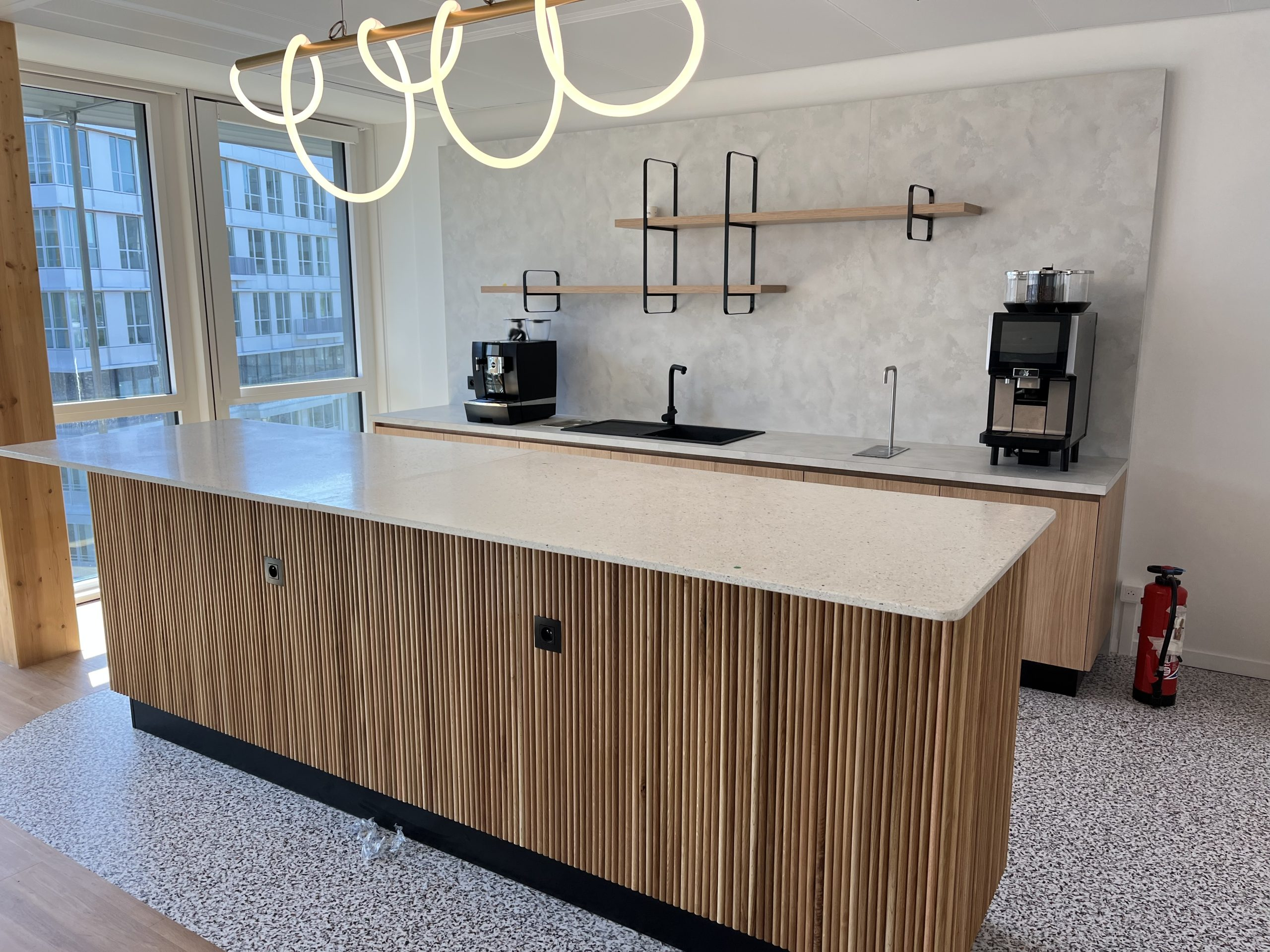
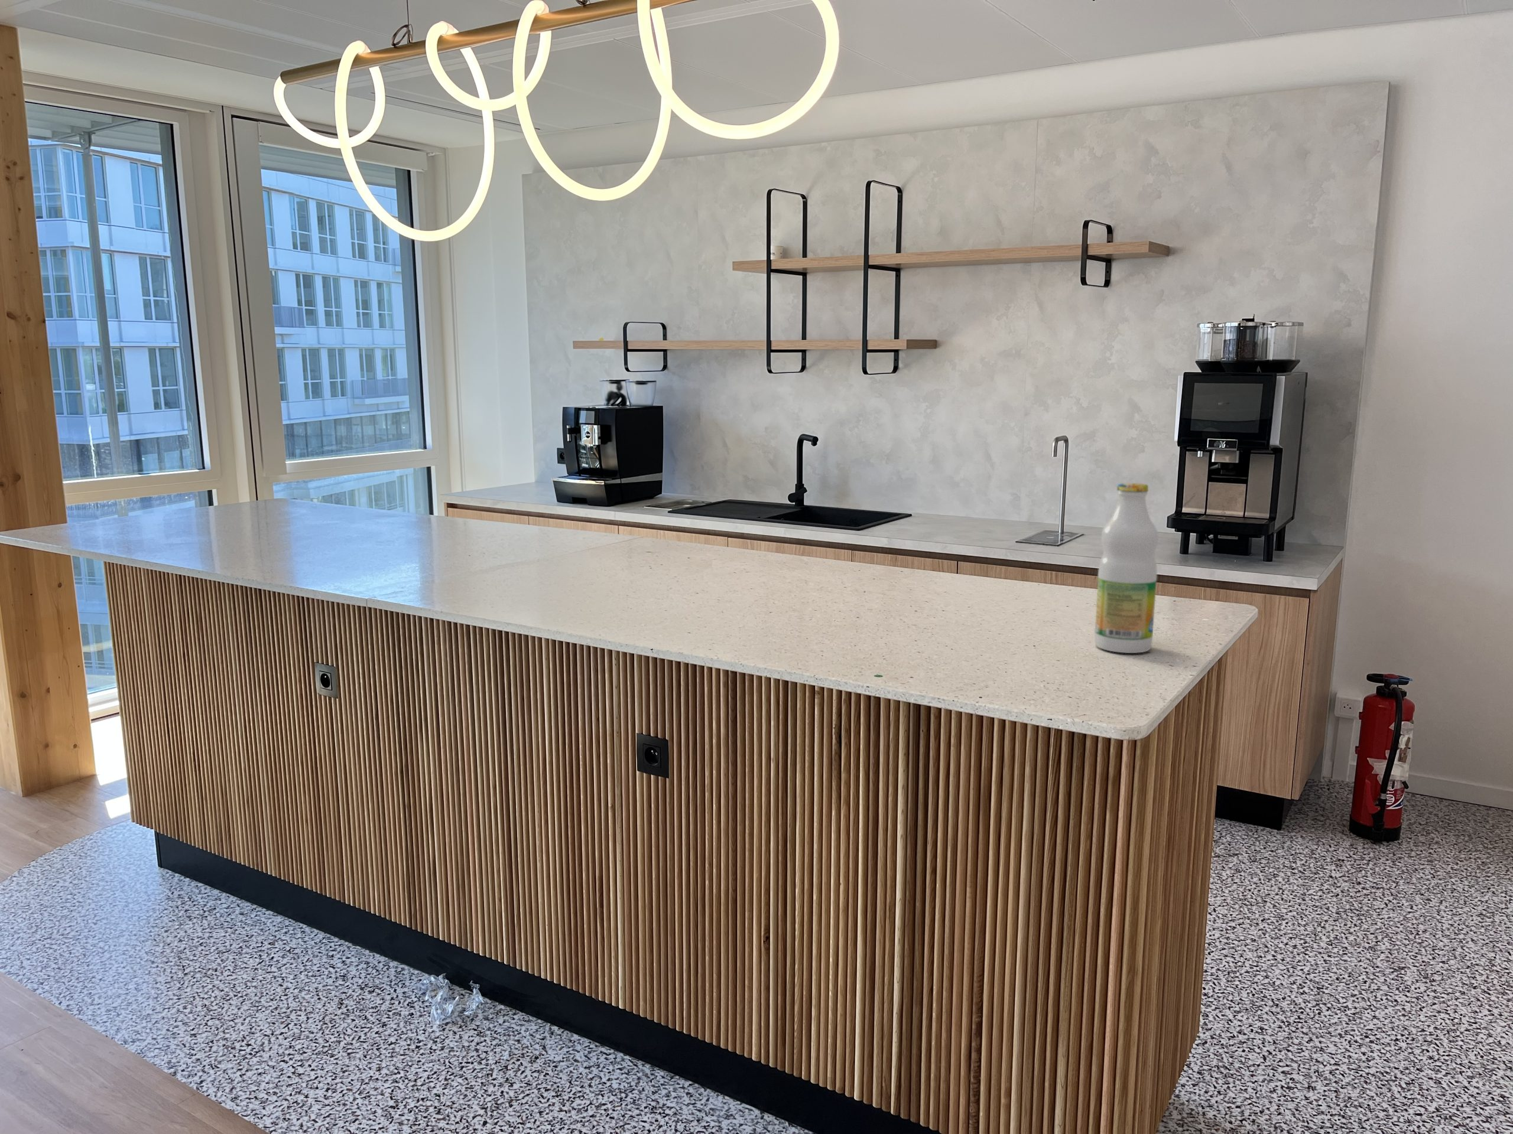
+ bottle [1094,482,1159,654]
